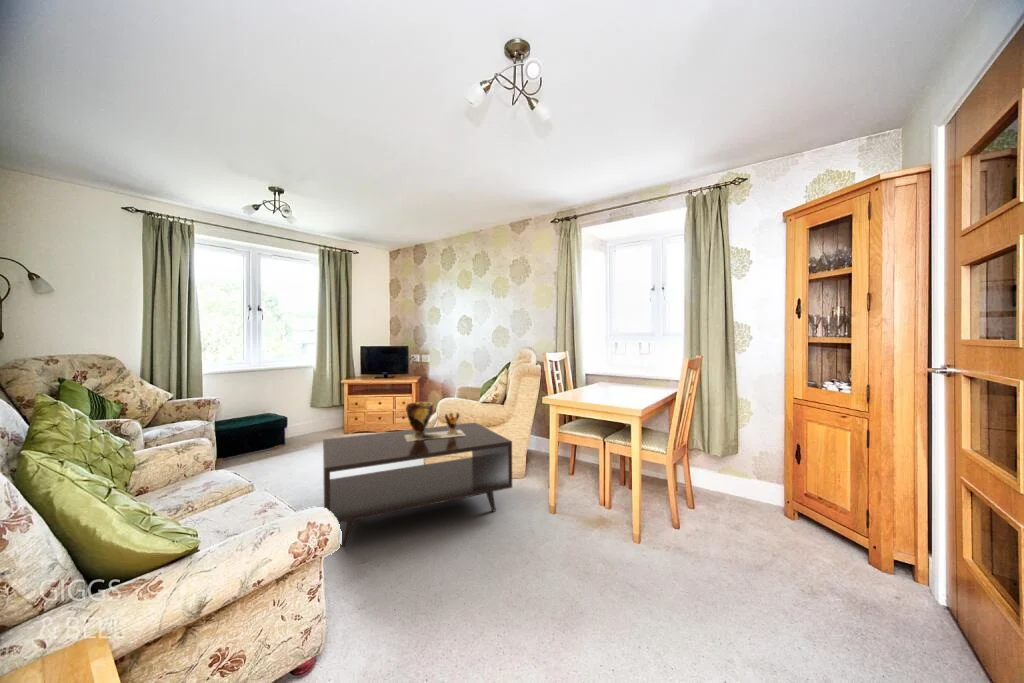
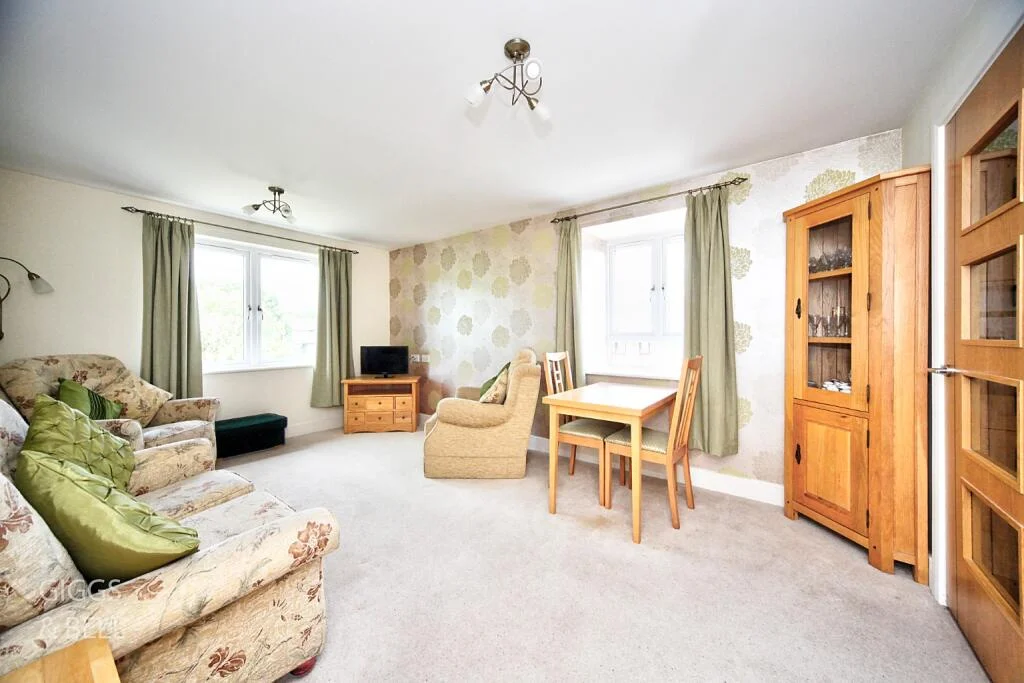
- coffee table [322,422,513,548]
- clay pot [405,401,466,441]
